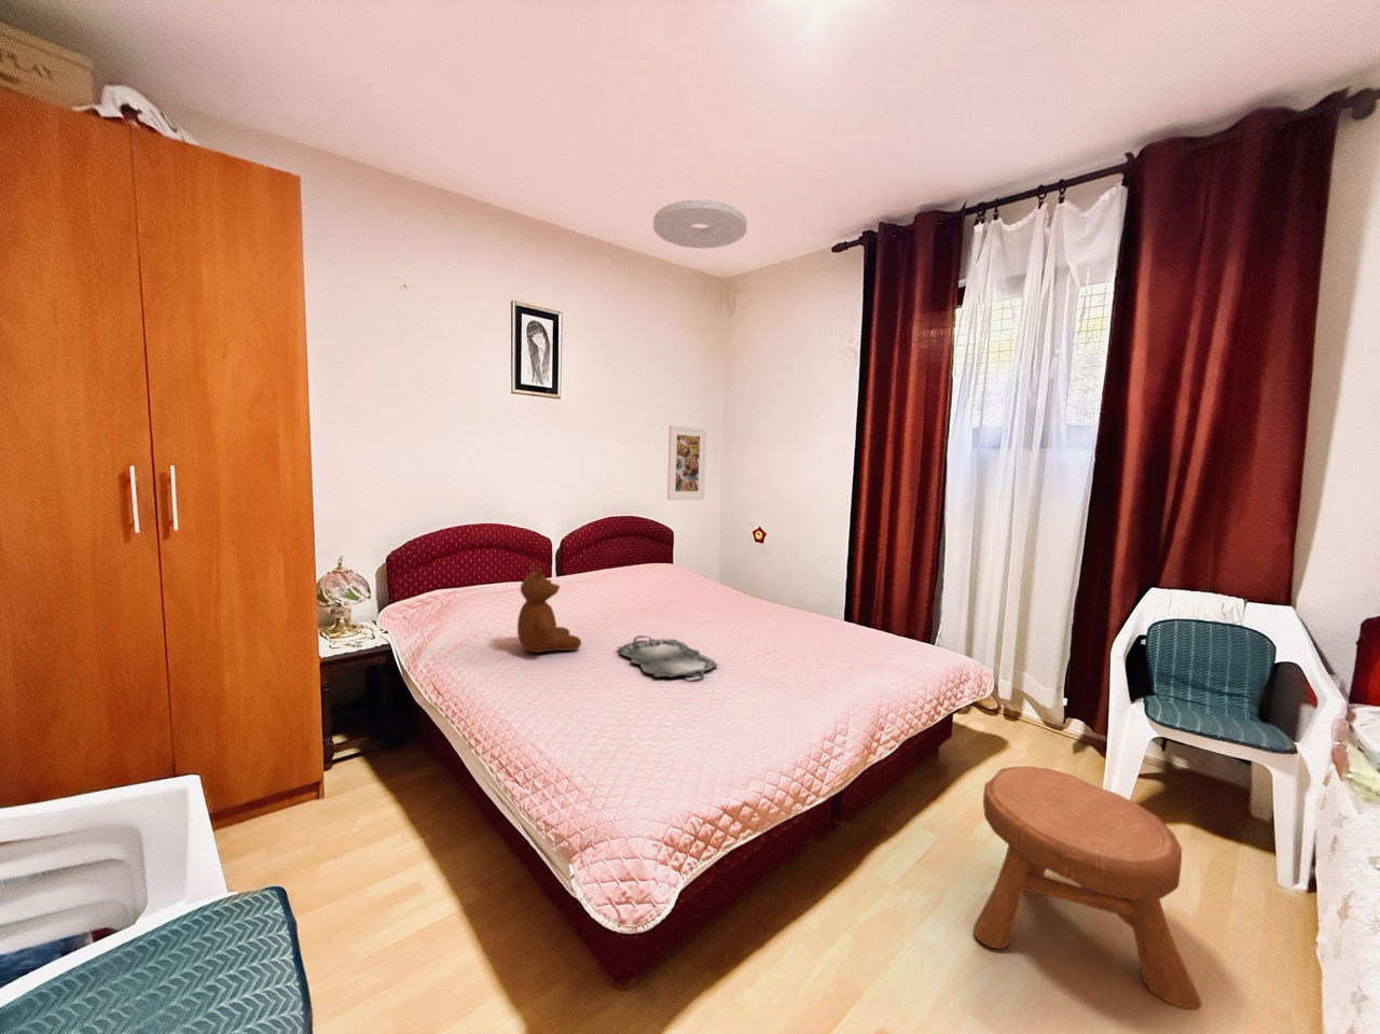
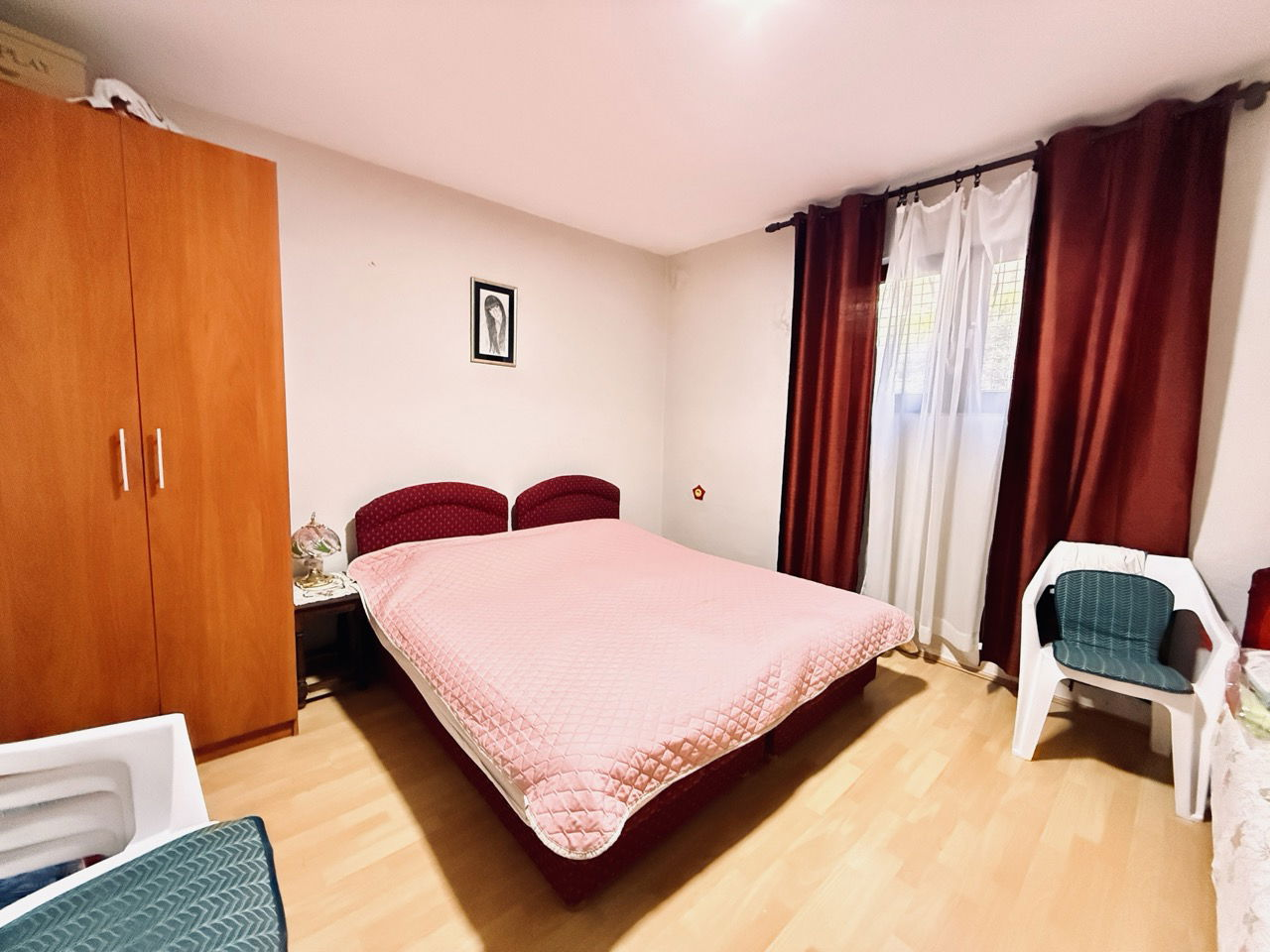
- serving tray [617,634,719,679]
- ceiling light [652,199,749,249]
- stool [971,766,1202,1010]
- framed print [666,425,707,501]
- teddy bear [516,563,582,654]
